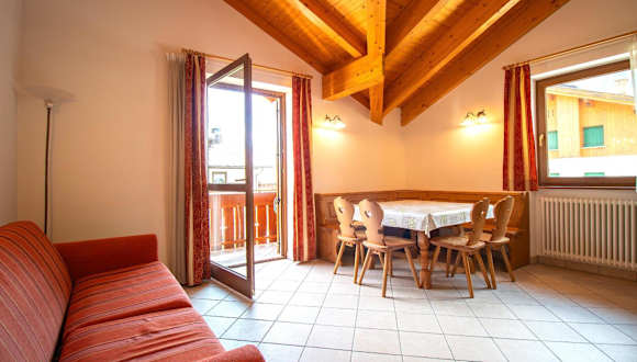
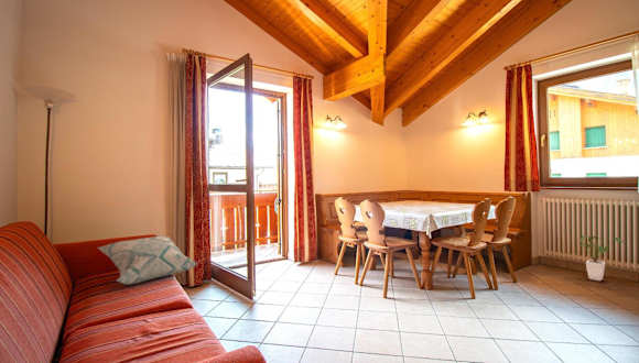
+ decorative pillow [97,235,197,286]
+ house plant [578,234,625,282]
